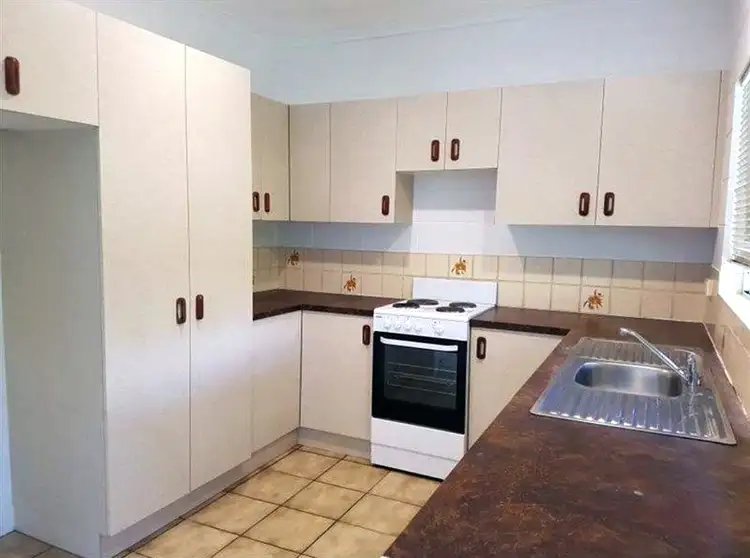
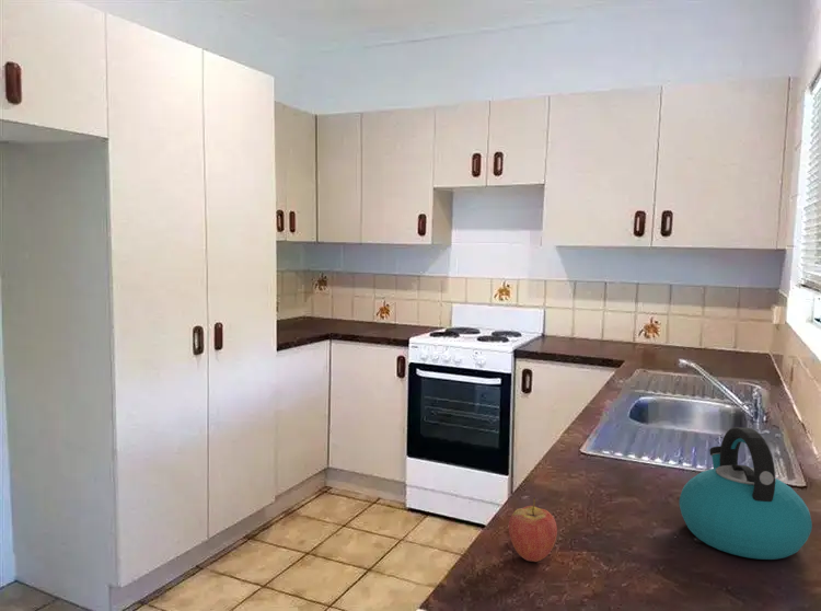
+ kettle [679,426,813,561]
+ fruit [508,496,558,563]
